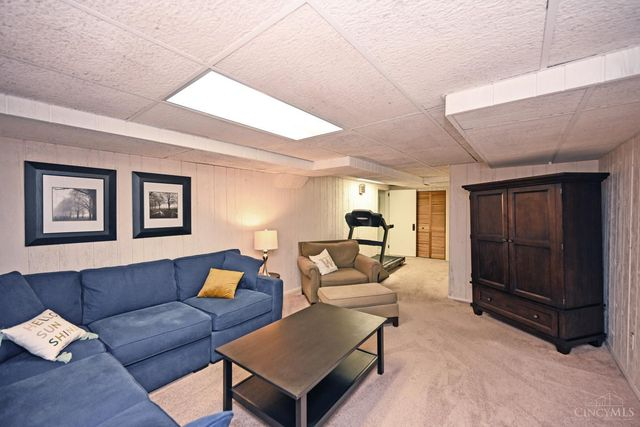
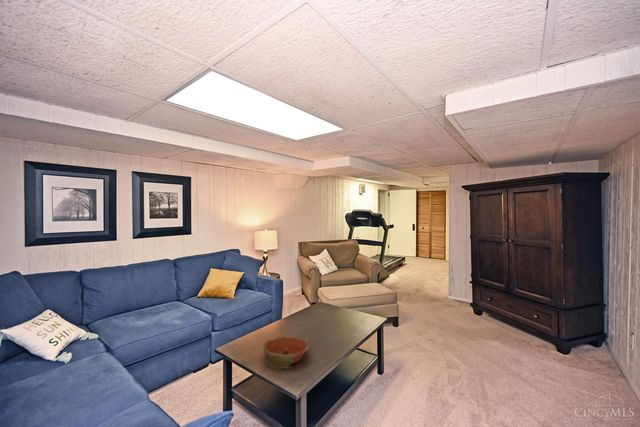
+ bowl [262,335,310,370]
